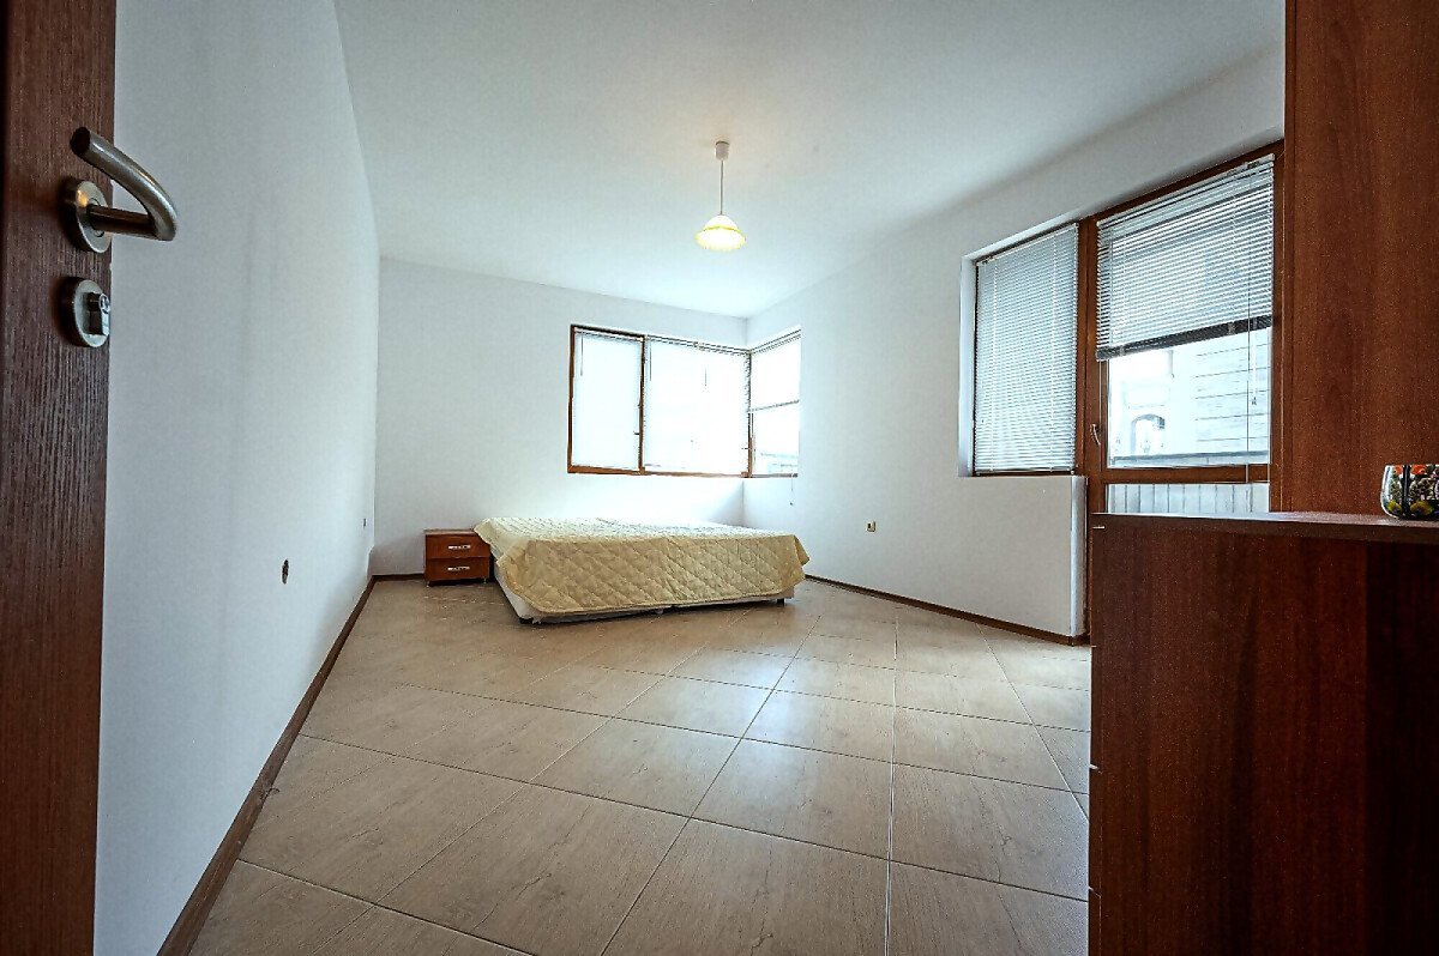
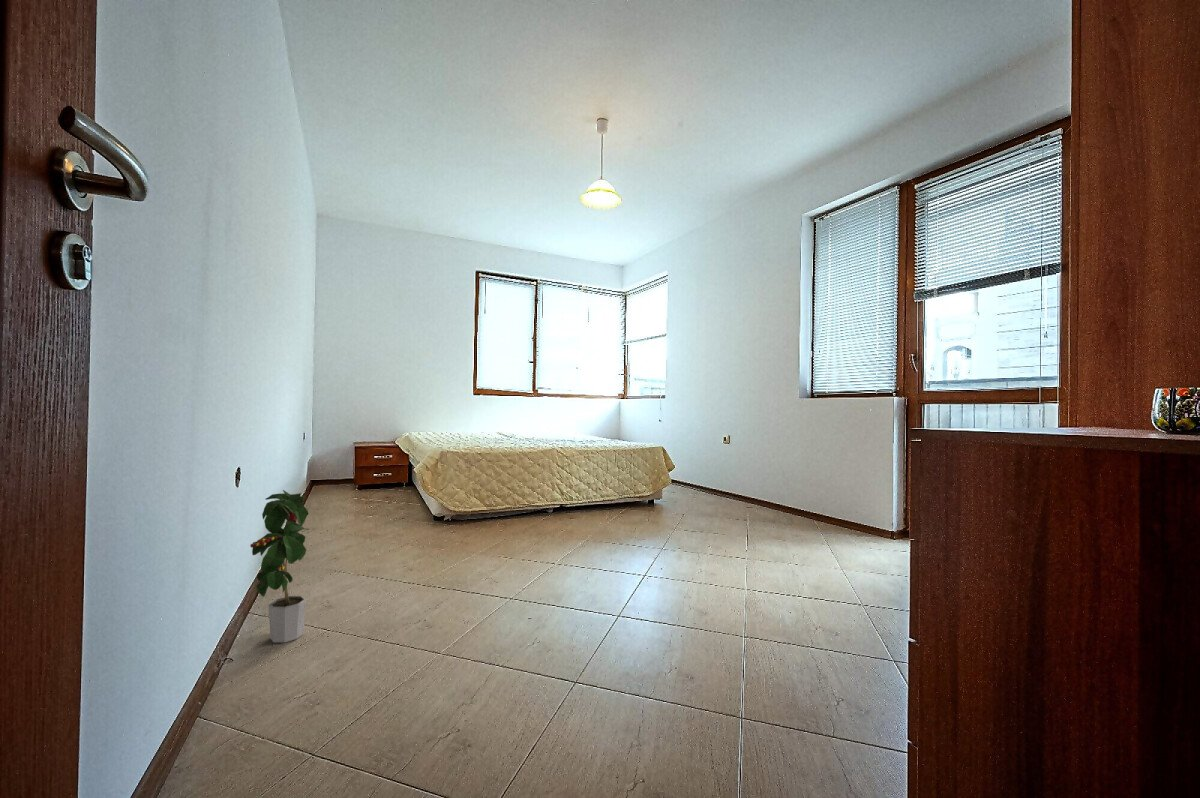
+ potted plant [249,489,310,643]
